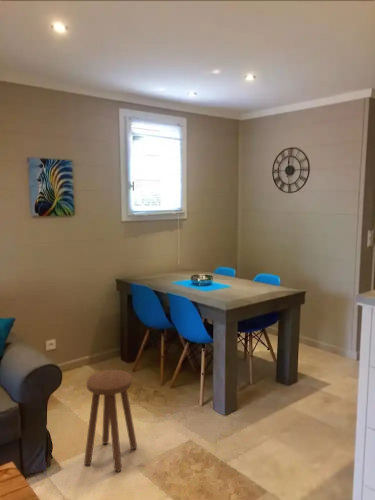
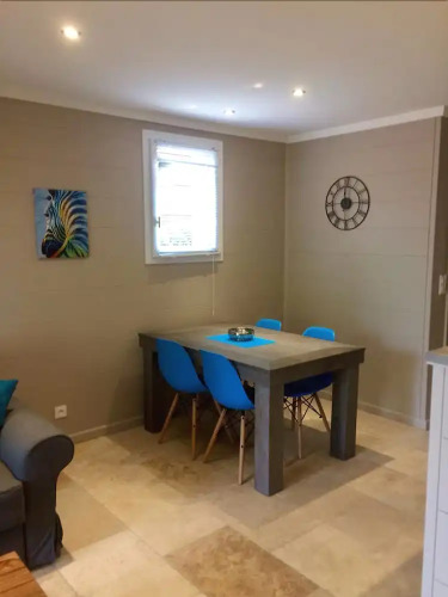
- stool [83,369,138,473]
